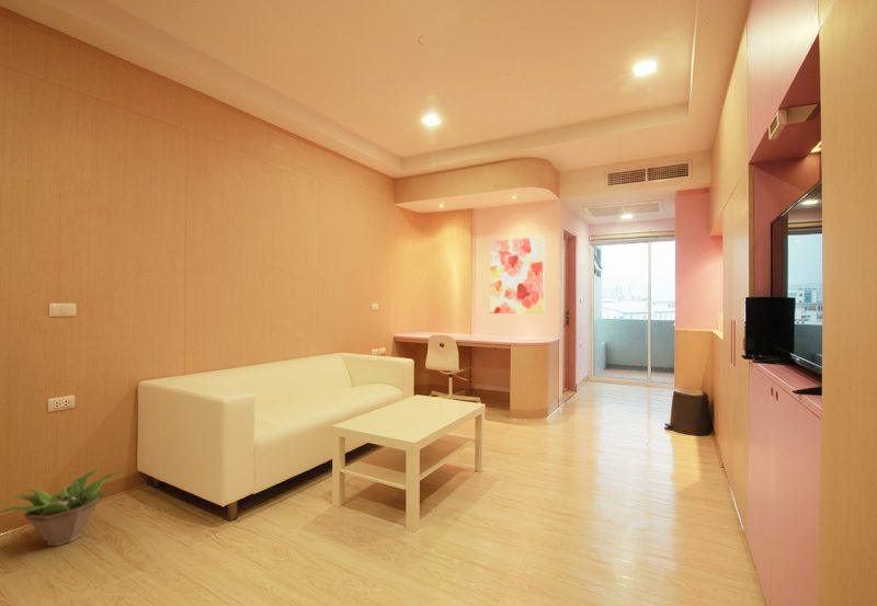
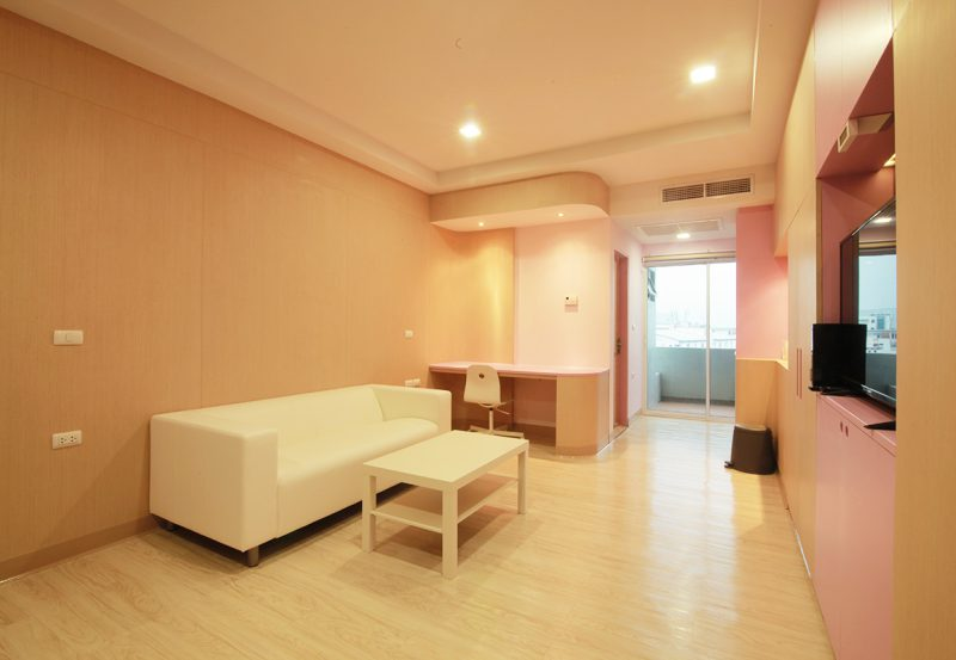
- wall art [489,236,546,316]
- decorative plant [0,467,122,547]
